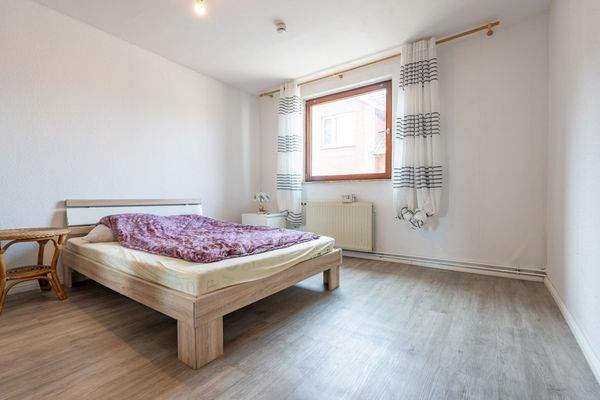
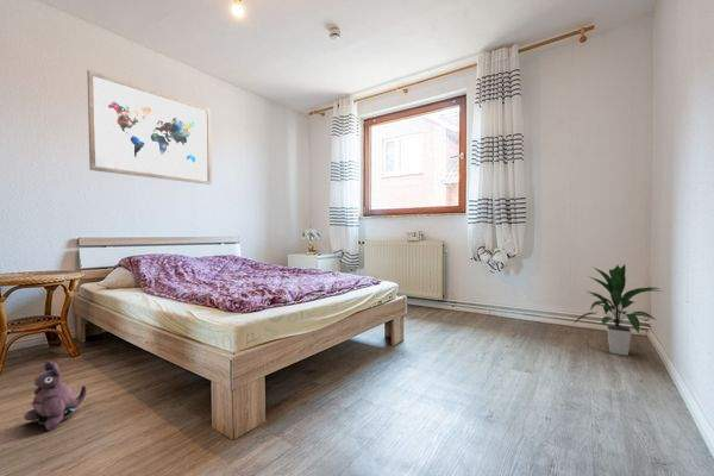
+ indoor plant [572,263,663,357]
+ plush toy [23,359,88,432]
+ wall art [86,69,213,186]
